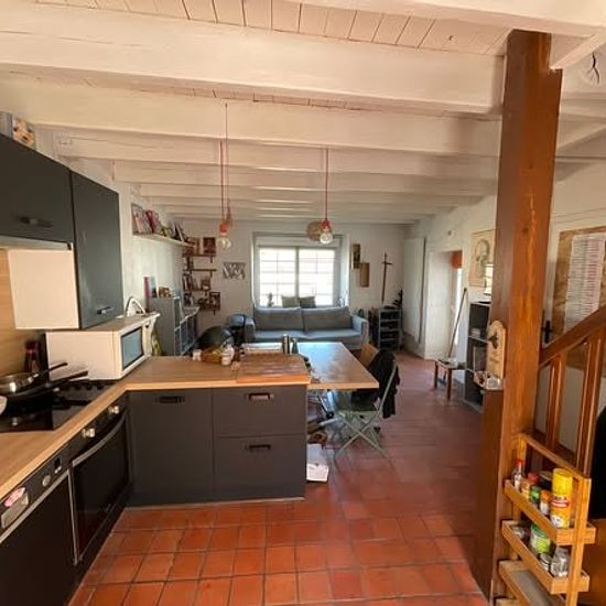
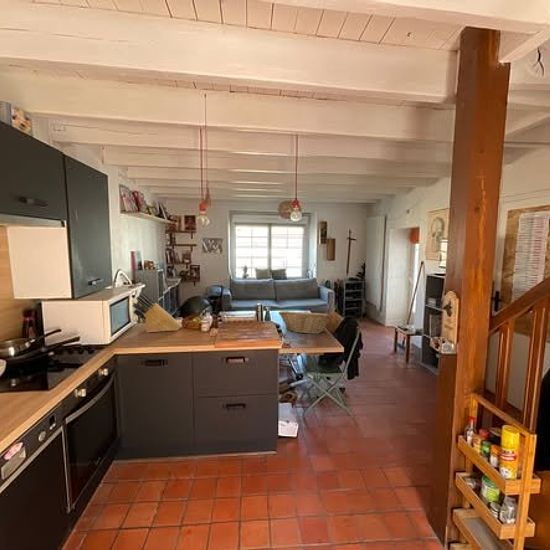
+ fruit basket [278,309,333,335]
+ knife block [131,292,182,334]
